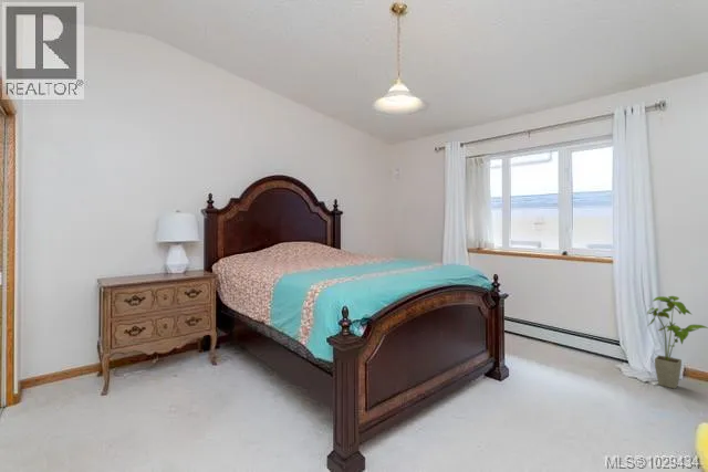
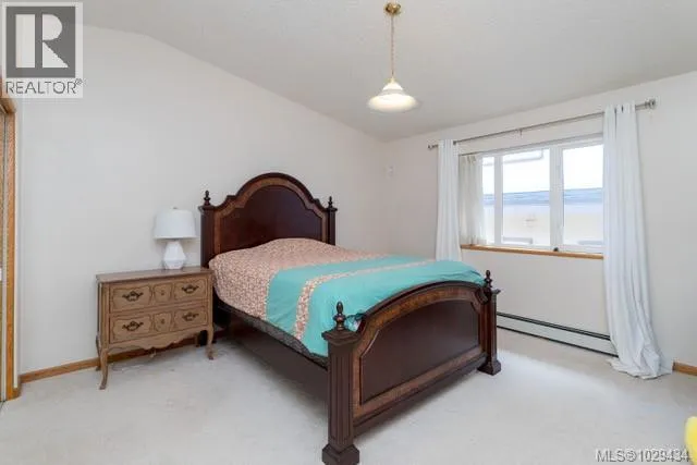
- house plant [646,295,708,390]
